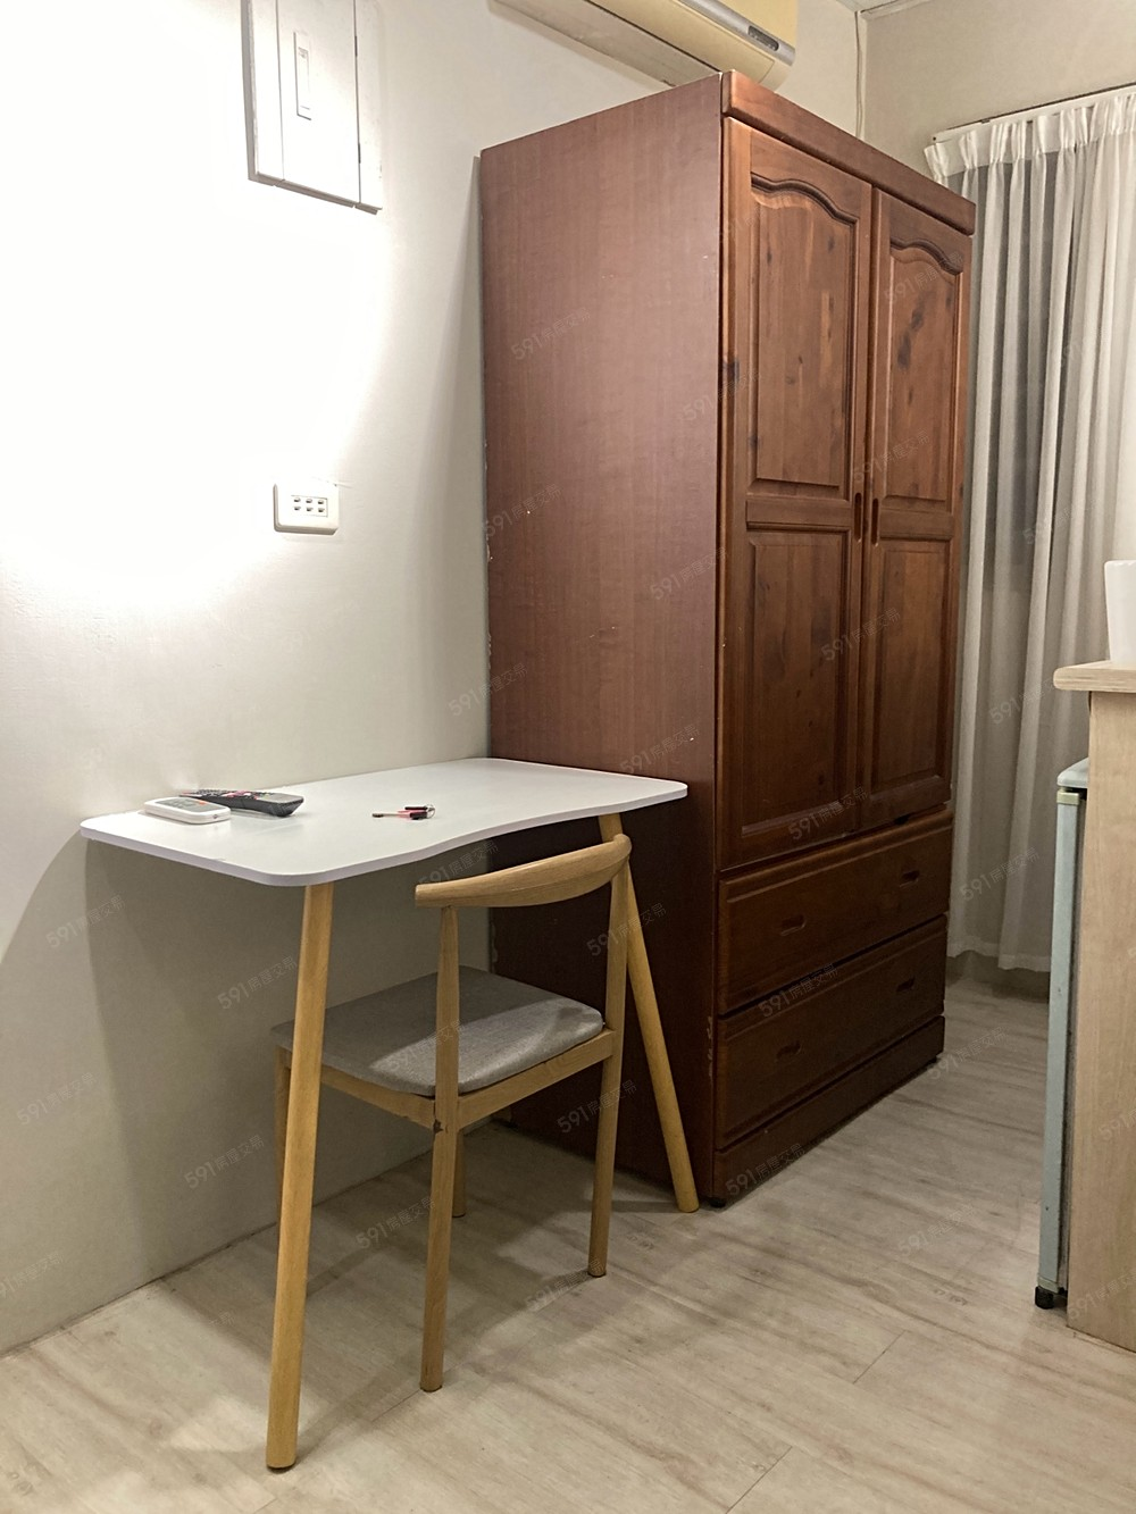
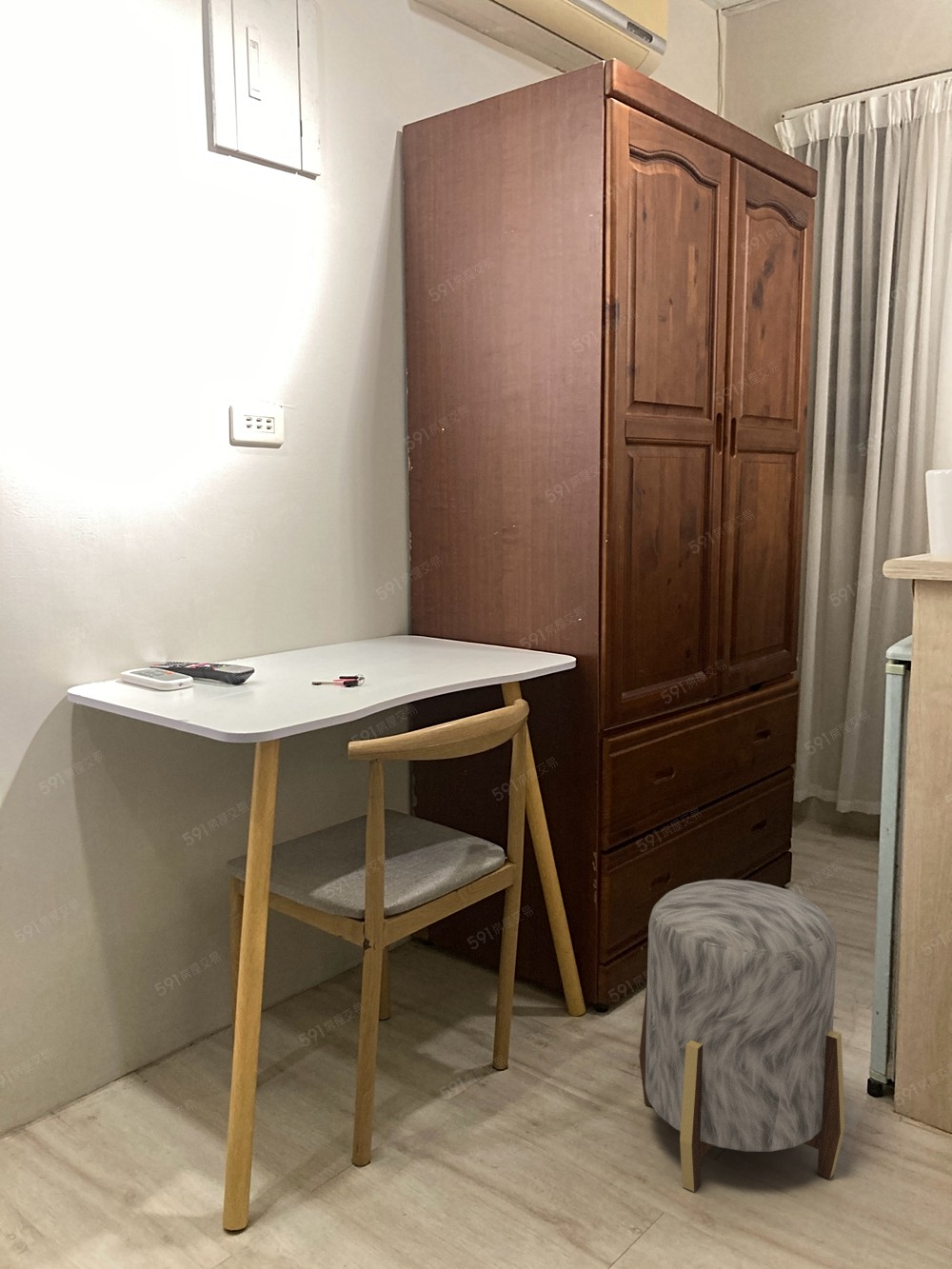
+ stool [638,879,846,1193]
